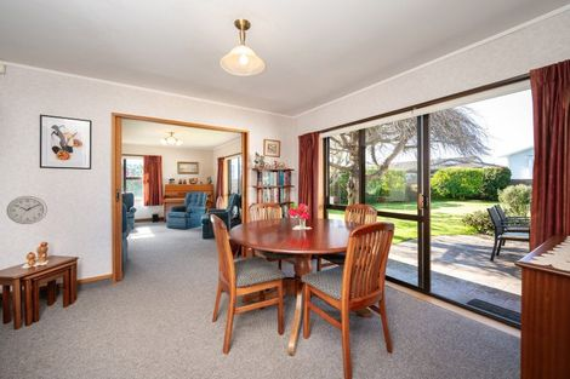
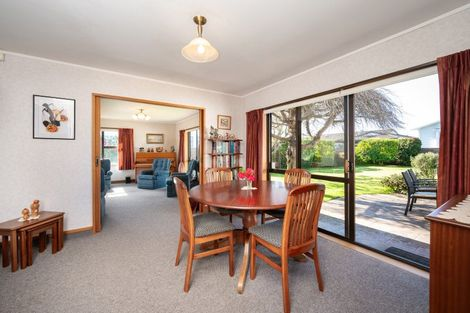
- wall clock [6,195,49,225]
